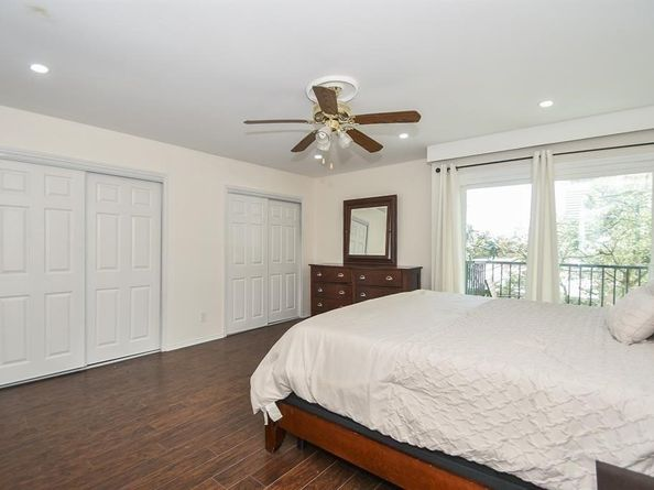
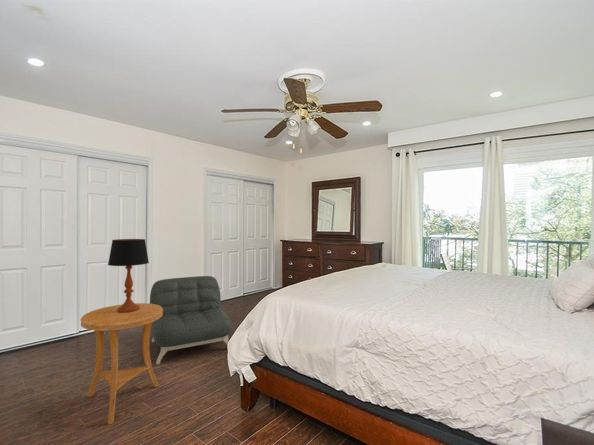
+ armchair [149,275,233,365]
+ table lamp [107,238,150,313]
+ side table [80,302,163,425]
